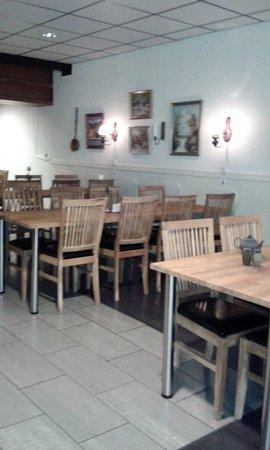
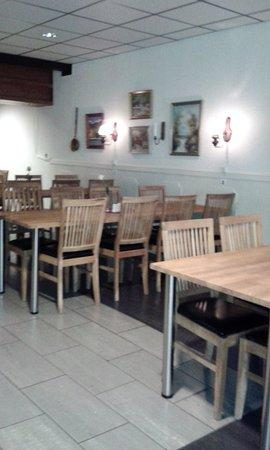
- teapot [233,234,266,255]
- salt and pepper shaker [241,248,263,267]
